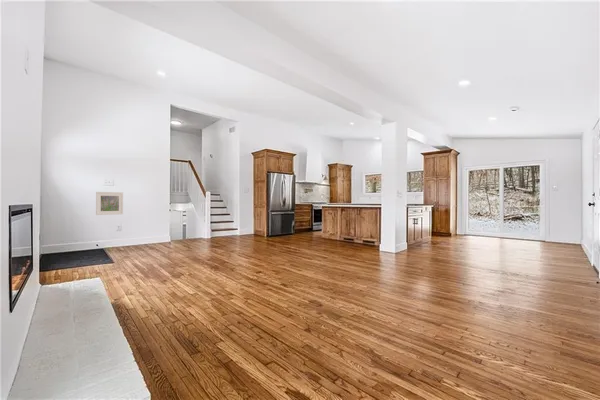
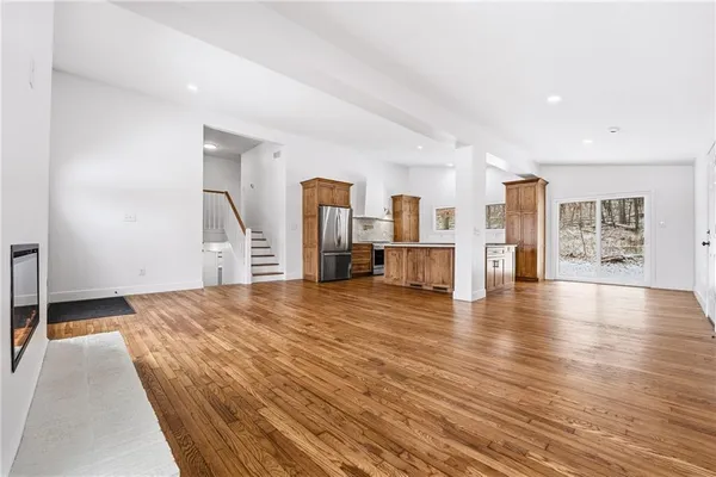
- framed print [95,191,124,216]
